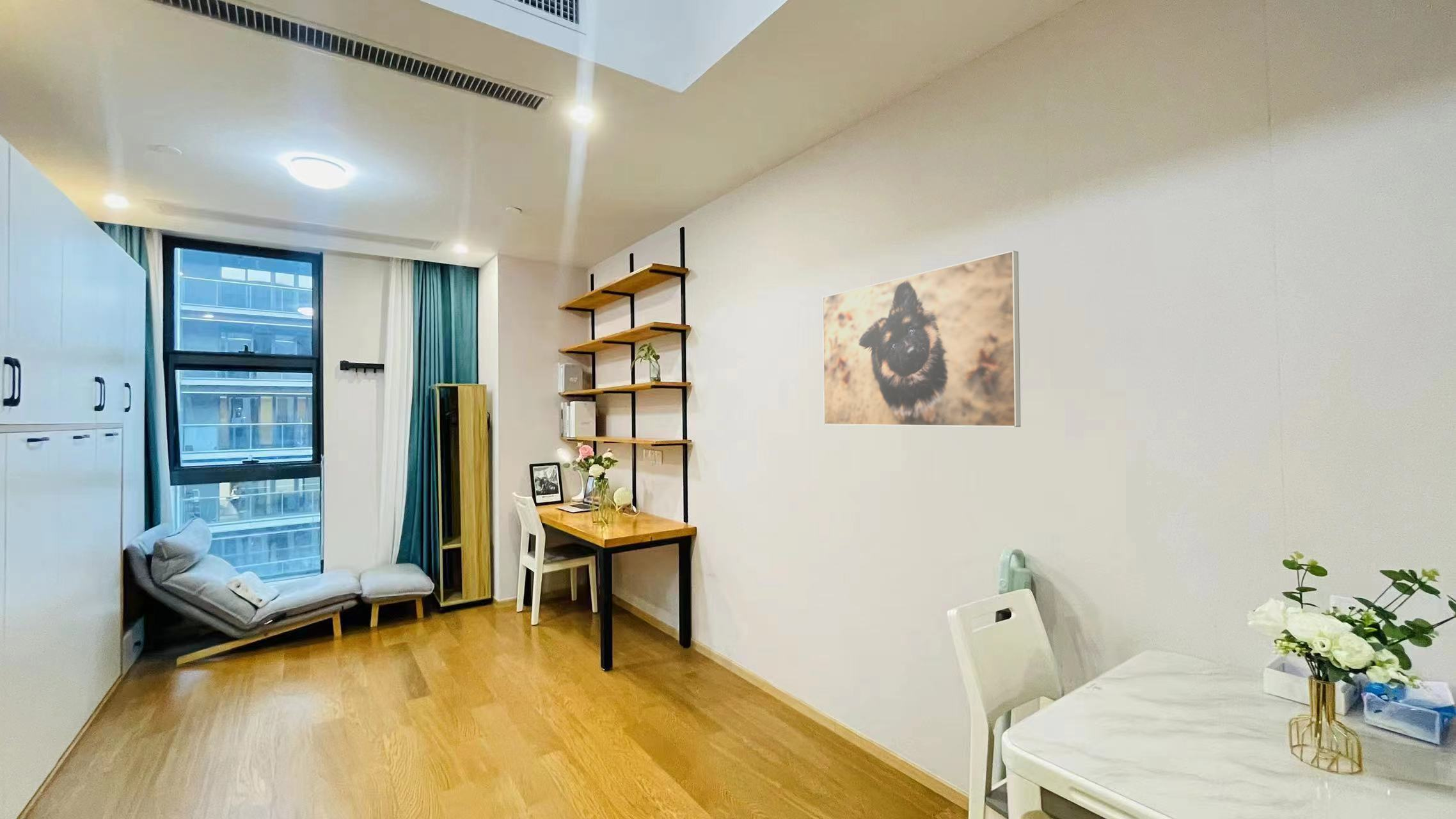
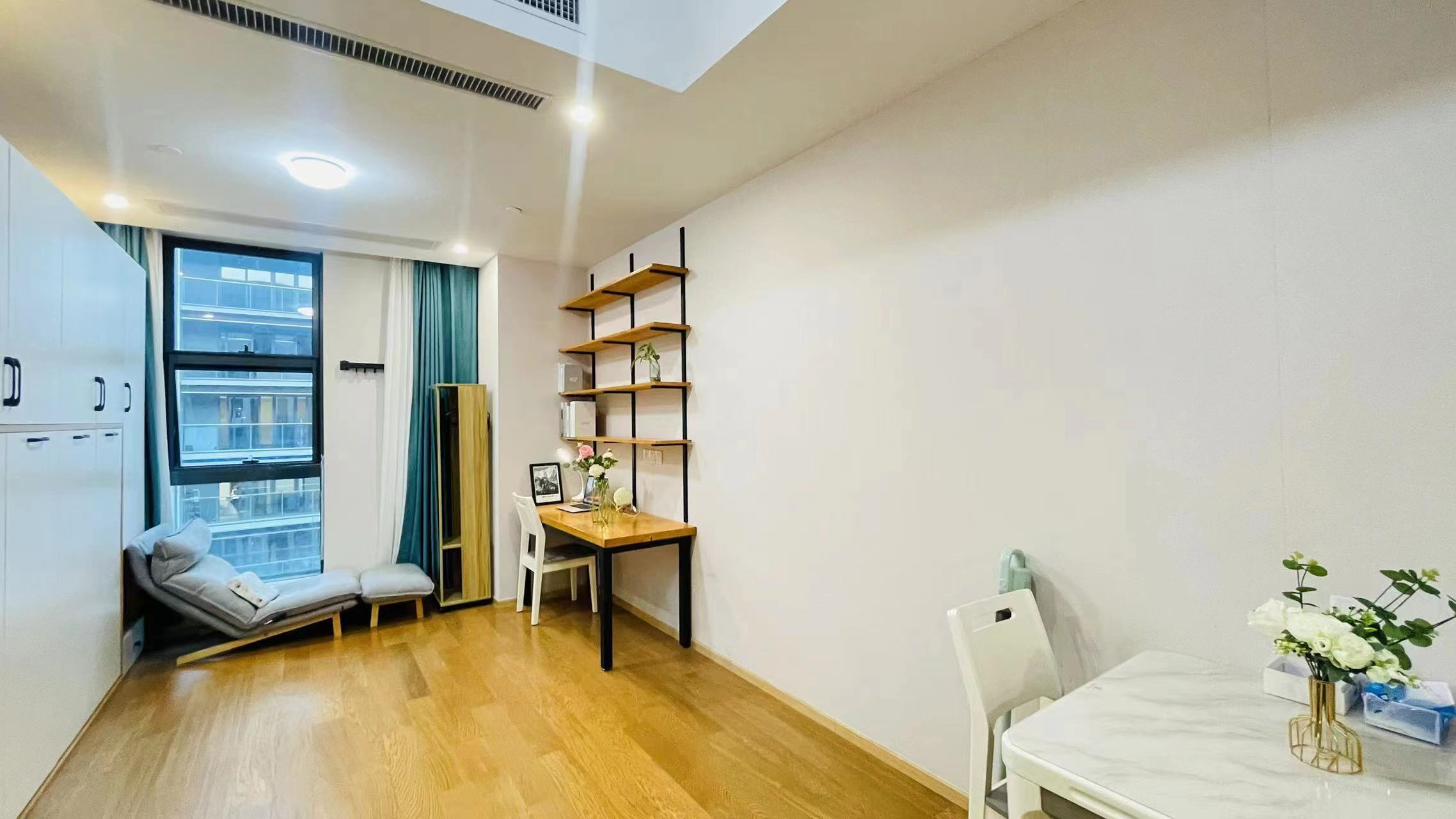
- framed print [822,250,1021,427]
